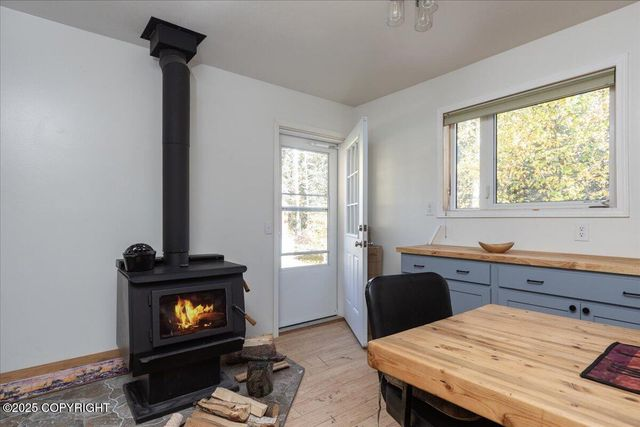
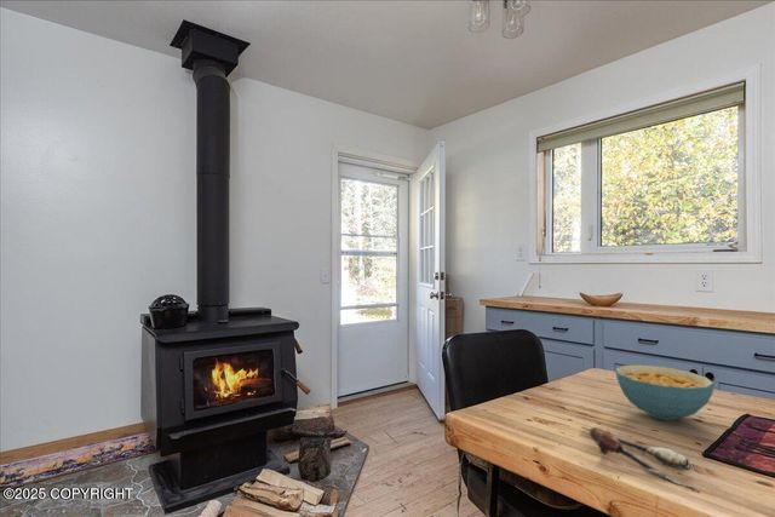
+ cereal bowl [614,364,716,421]
+ spoon [581,426,696,492]
